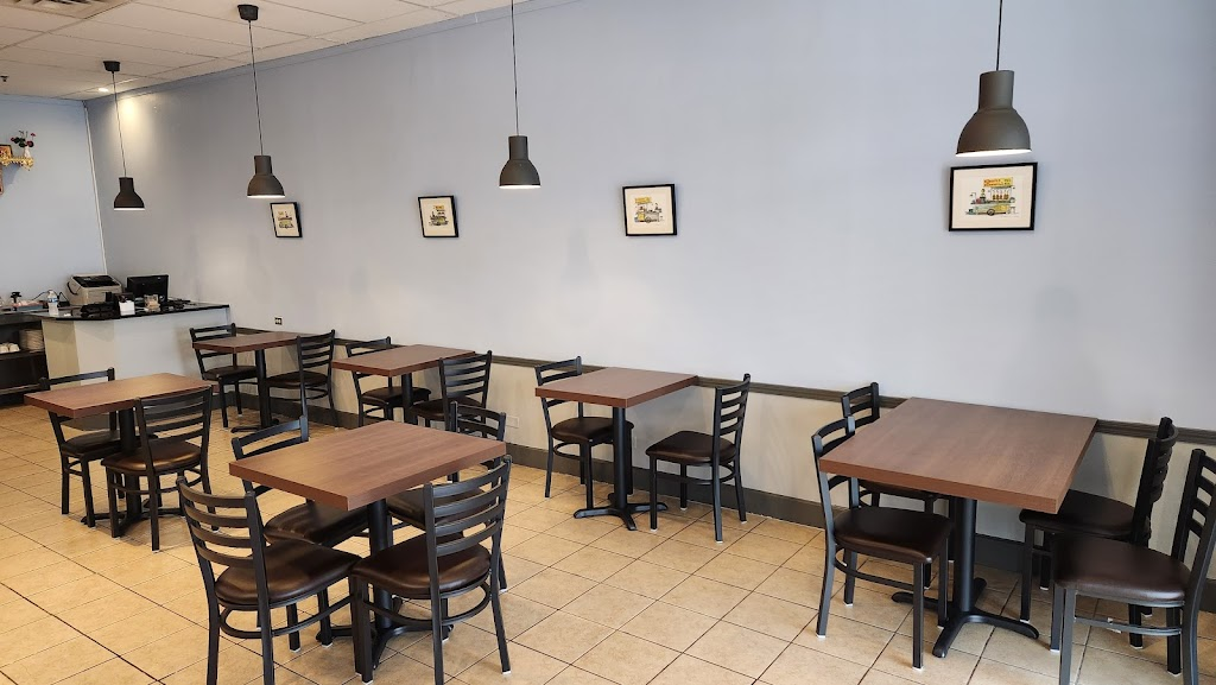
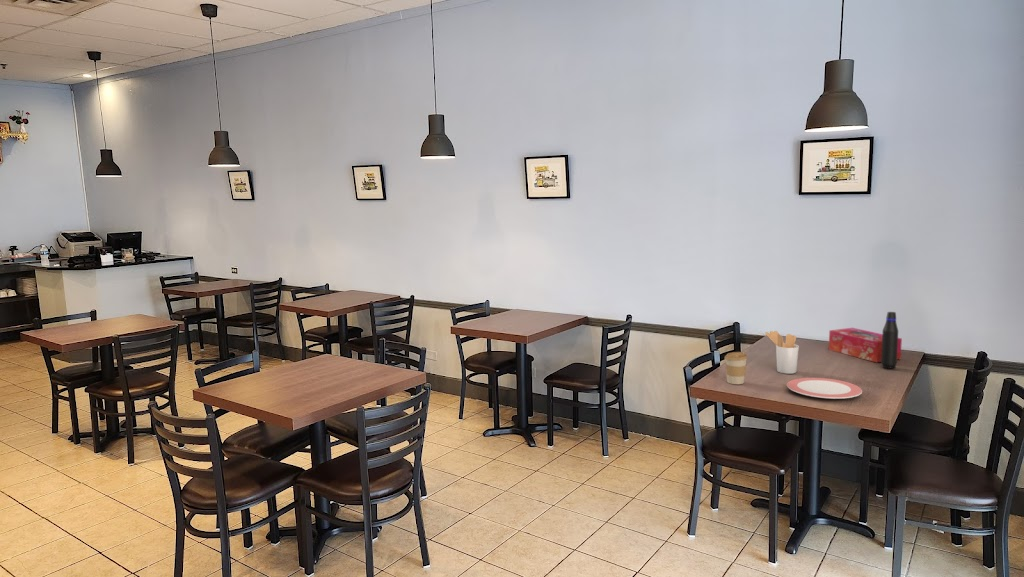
+ coffee cup [724,351,748,385]
+ utensil holder [765,330,800,375]
+ plate [786,377,863,400]
+ tissue box [828,327,903,363]
+ water bottle [880,311,899,370]
